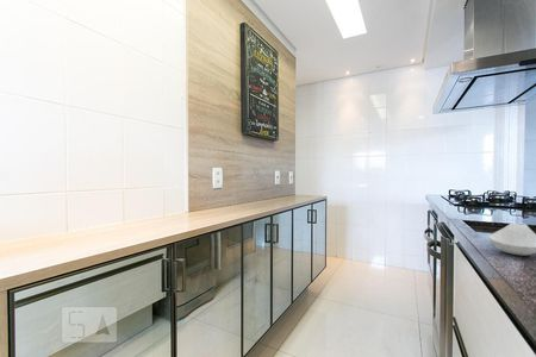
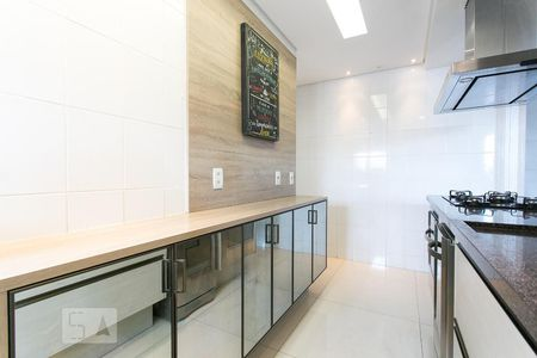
- spoon rest [487,221,536,257]
